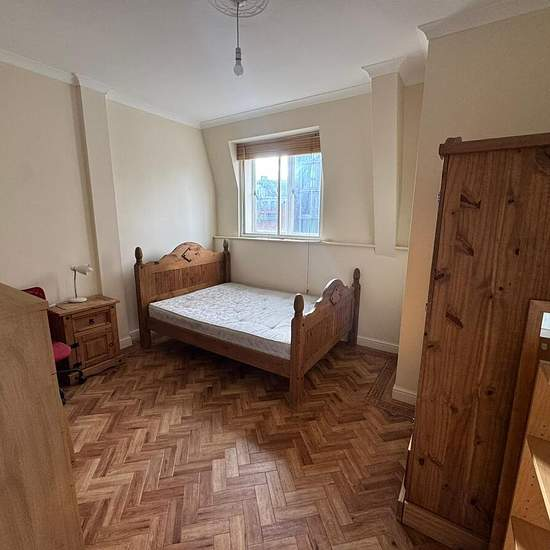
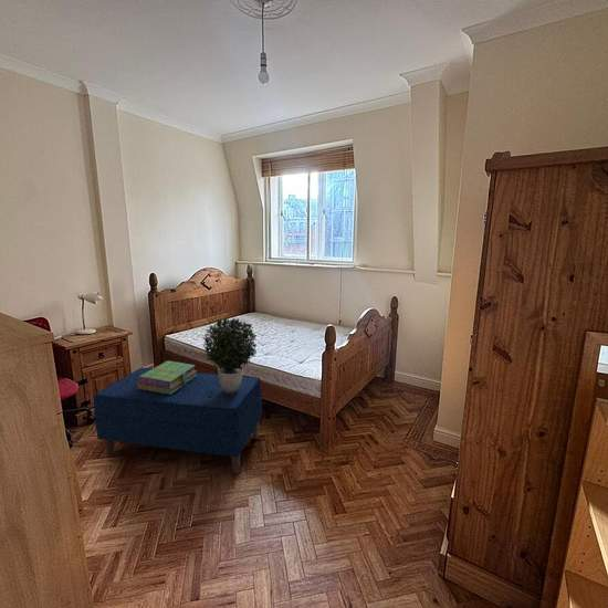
+ potted plant [201,316,258,395]
+ stack of books [137,359,198,395]
+ bench [93,367,263,475]
